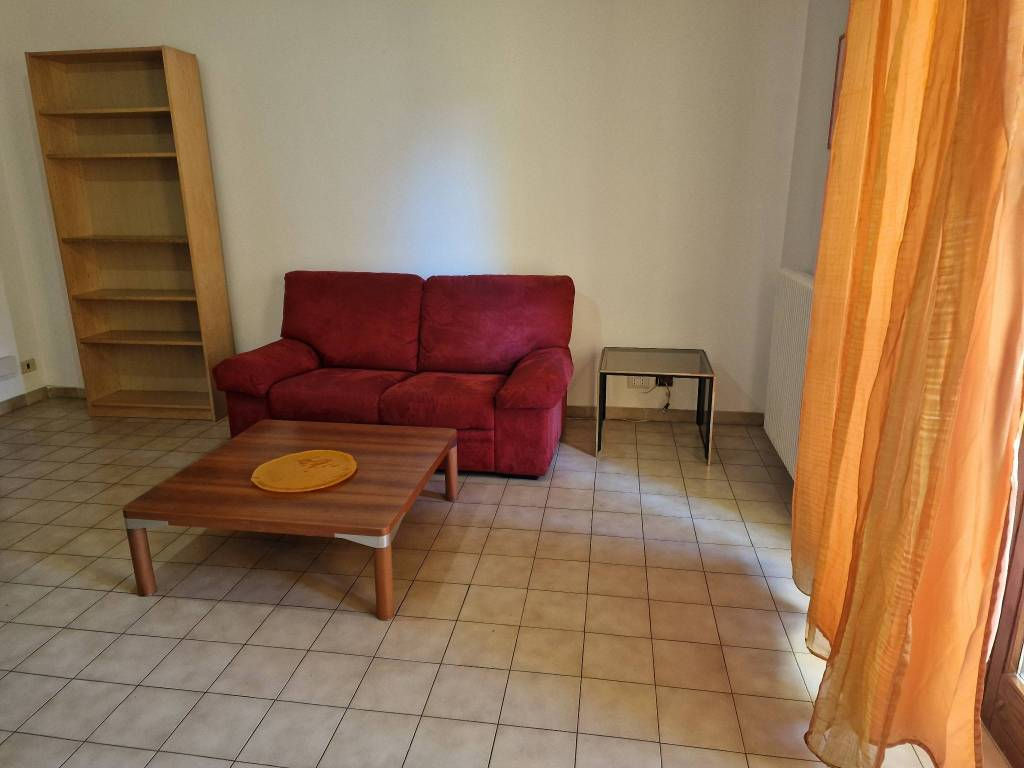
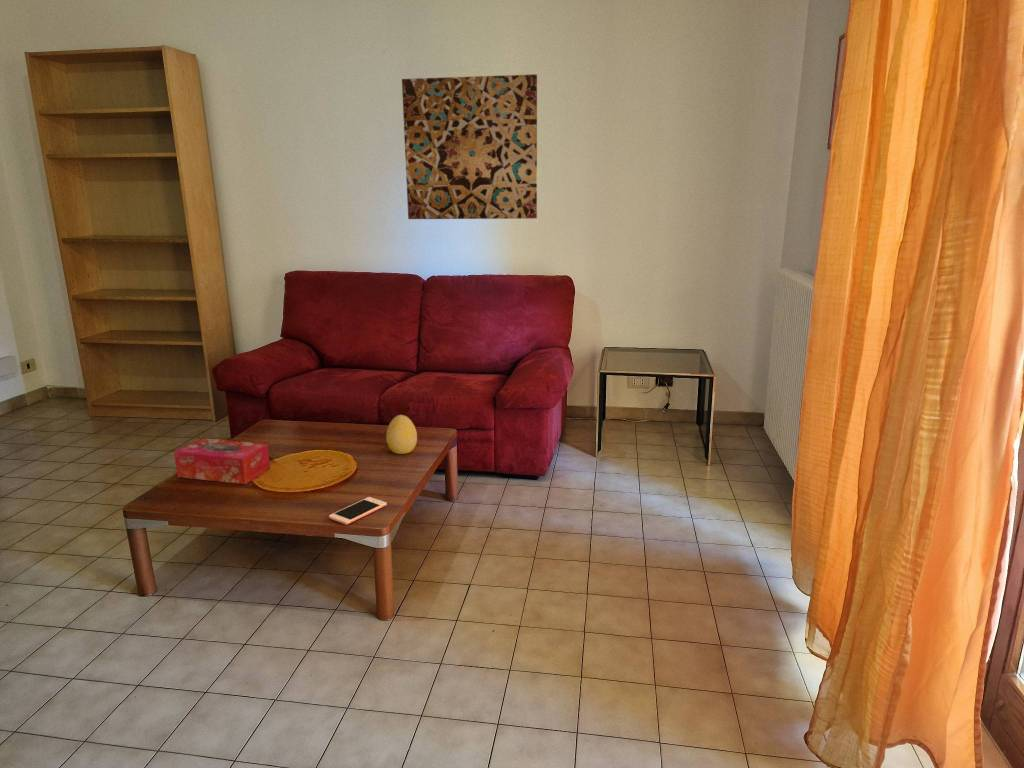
+ wall art [401,73,538,220]
+ cell phone [328,496,388,525]
+ tissue box [173,437,271,485]
+ decorative egg [385,414,418,455]
